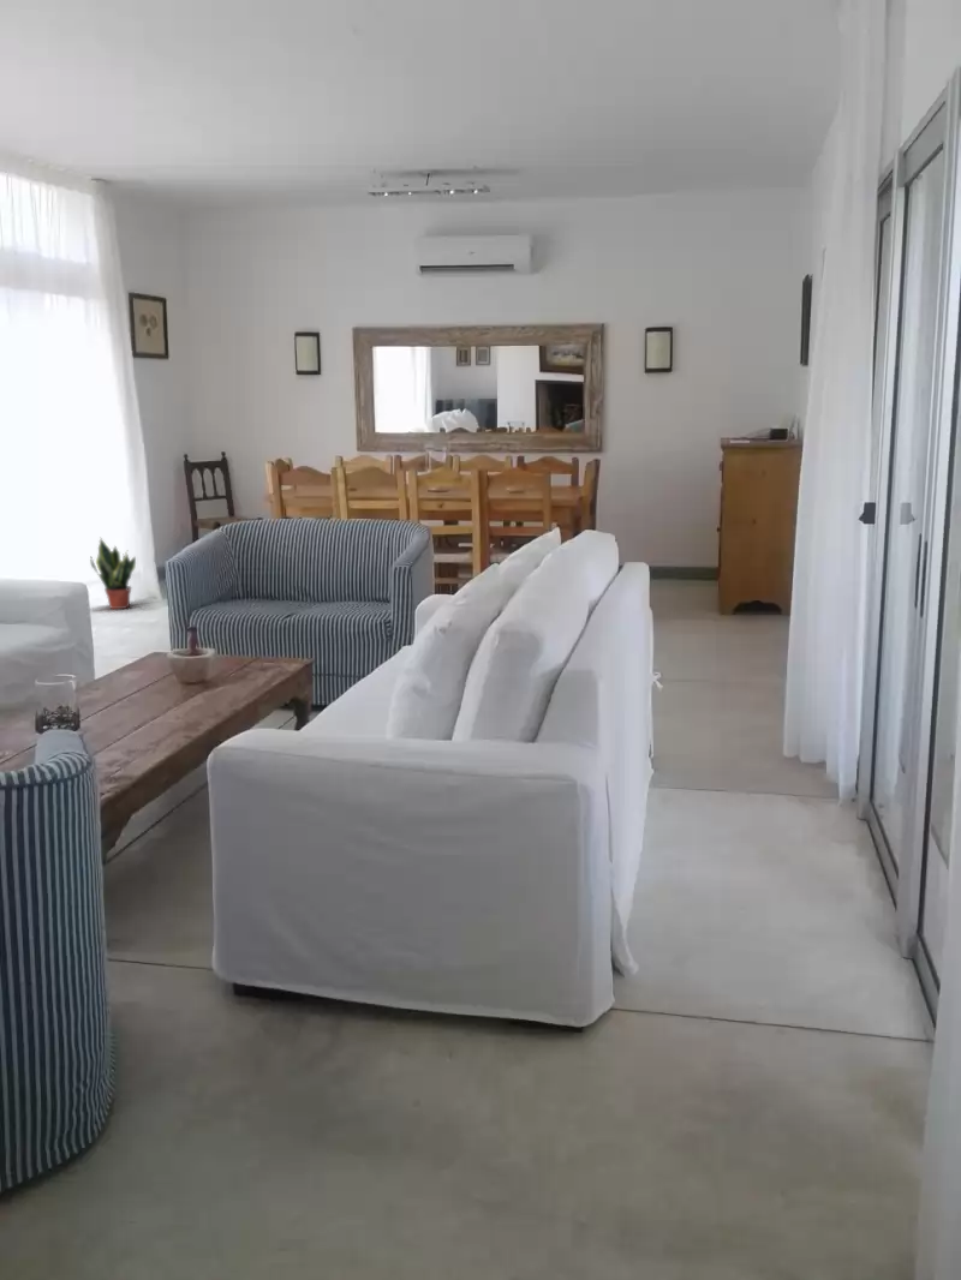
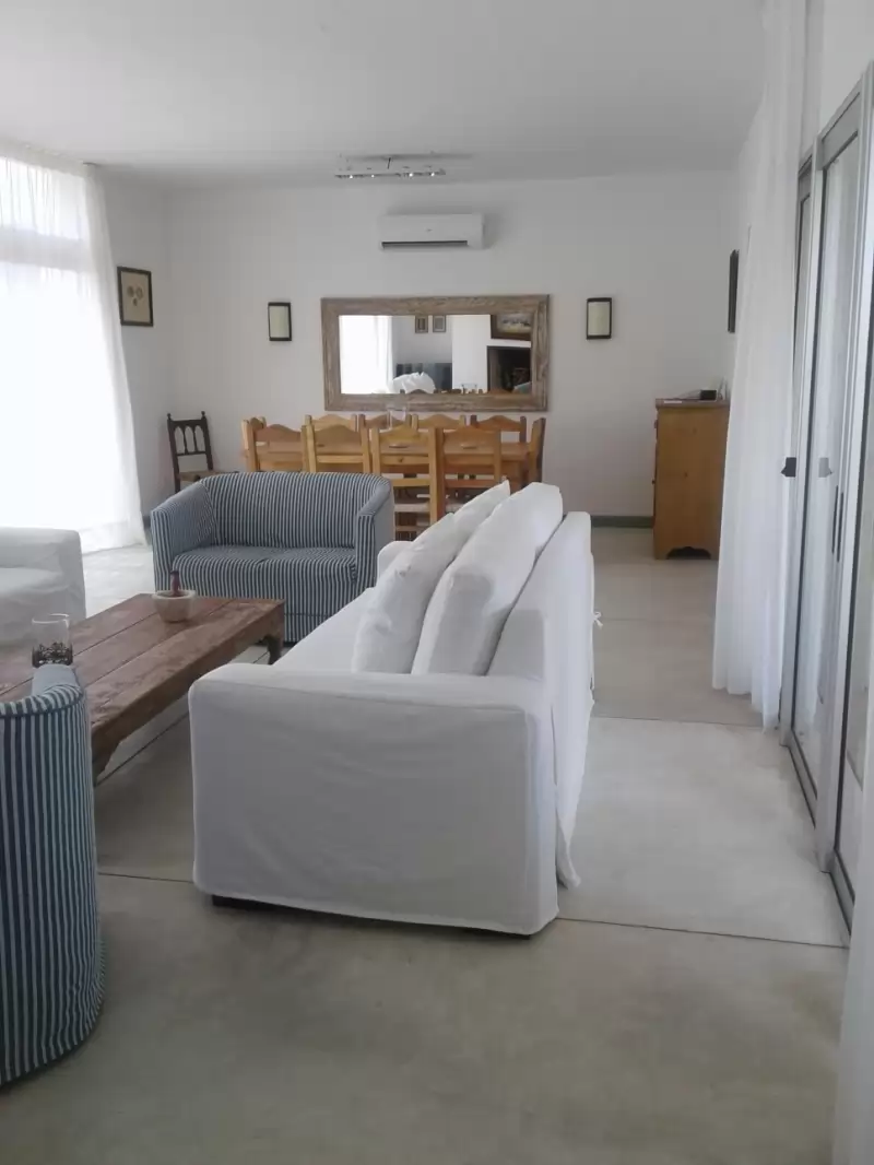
- potted plant [89,537,137,610]
